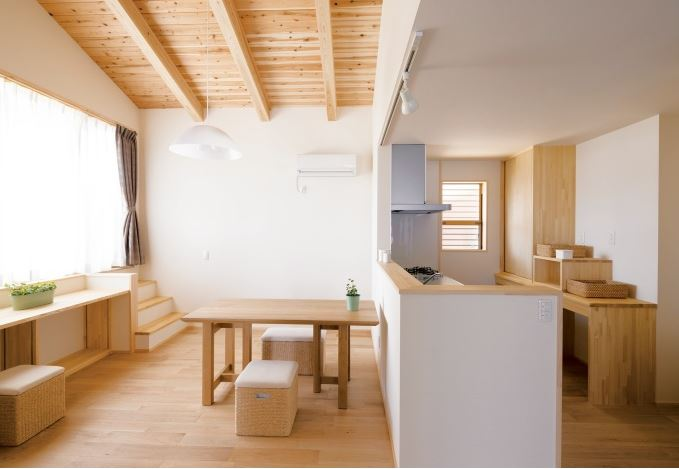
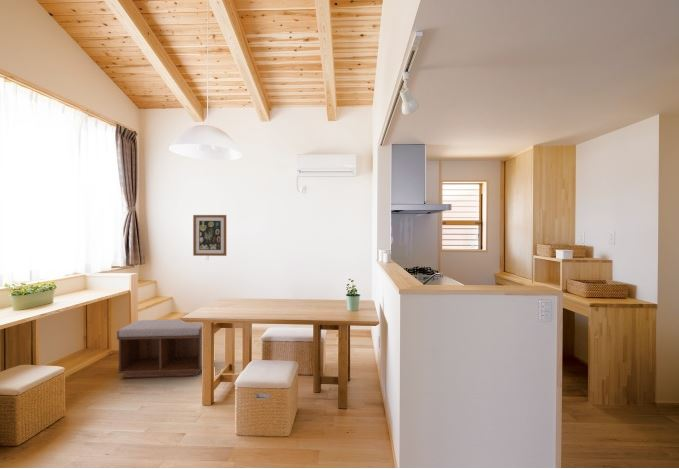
+ wall art [192,214,227,257]
+ bench [116,318,203,379]
